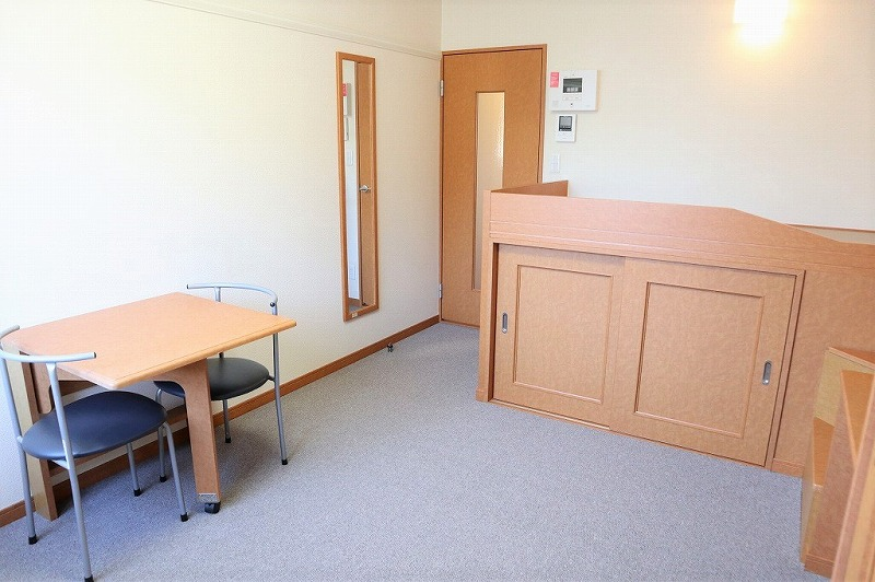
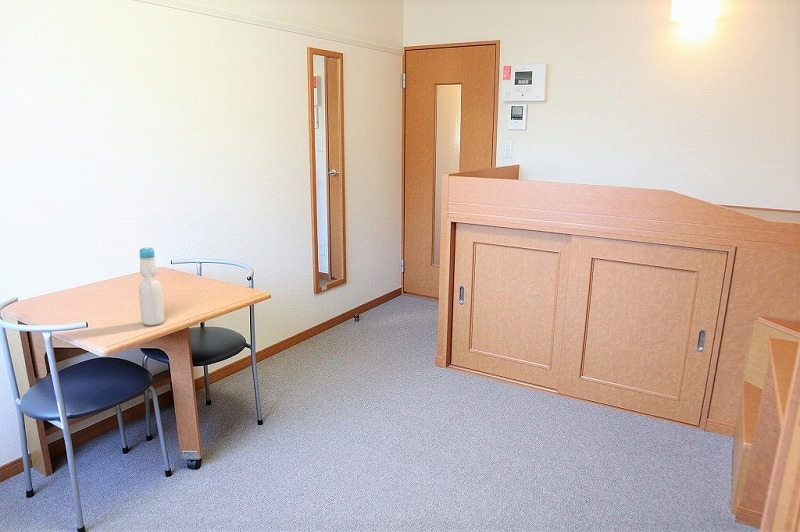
+ bottle [138,246,165,327]
